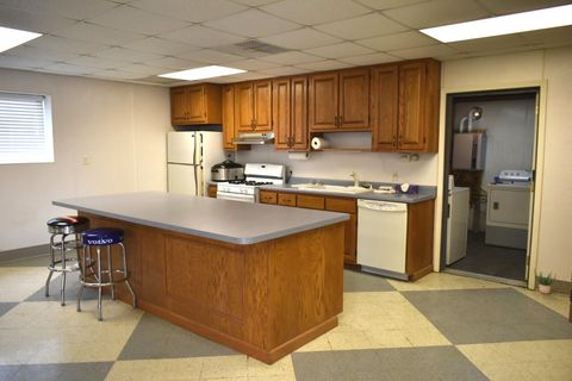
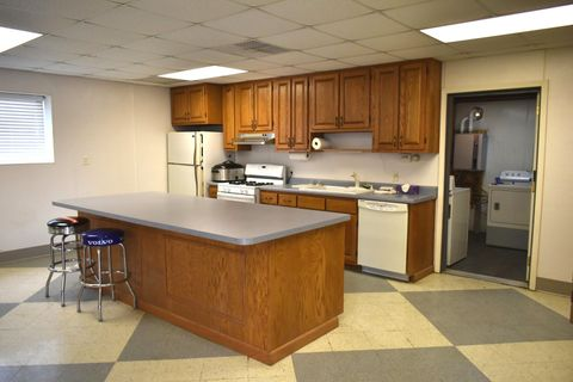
- potted plant [533,269,557,295]
